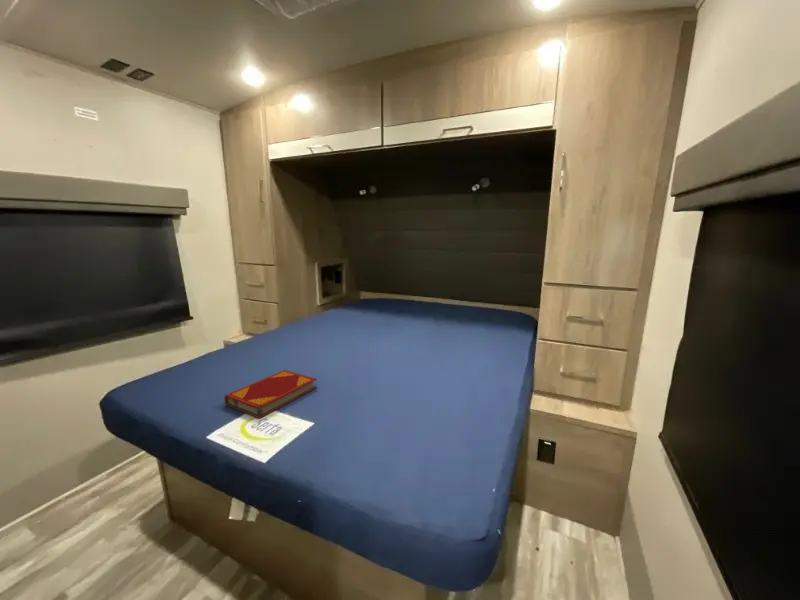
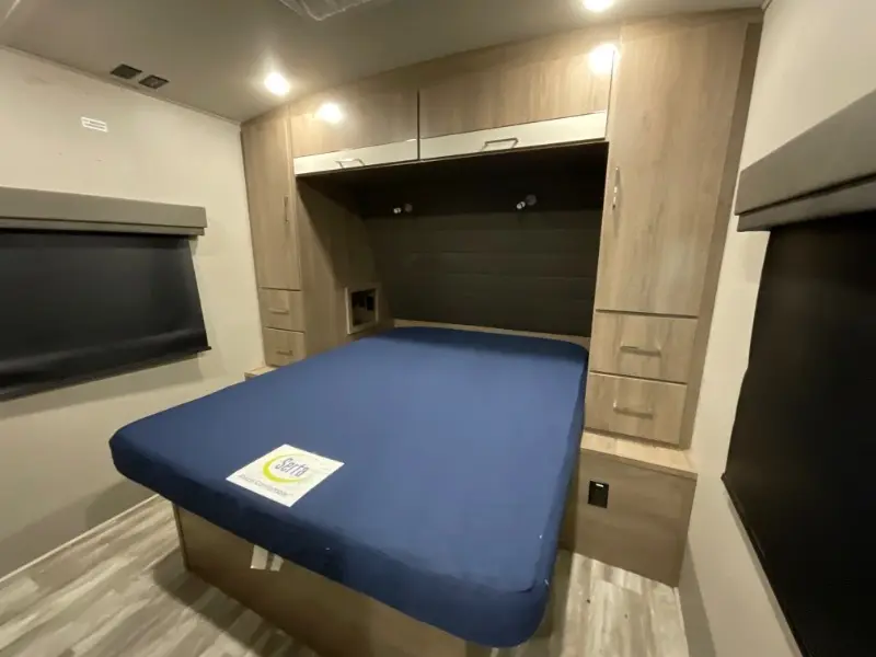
- hardback book [223,369,318,420]
